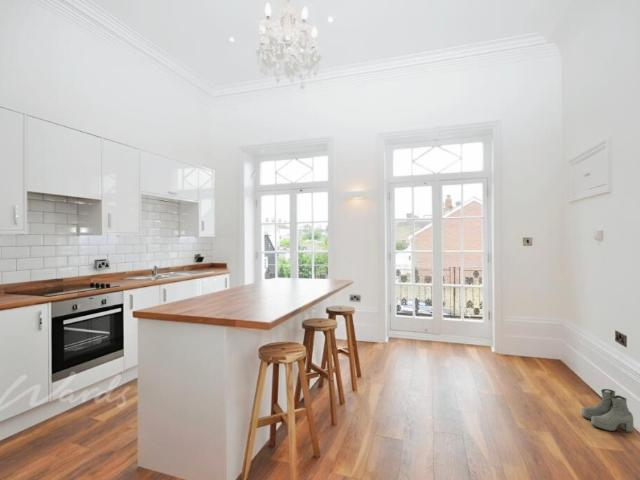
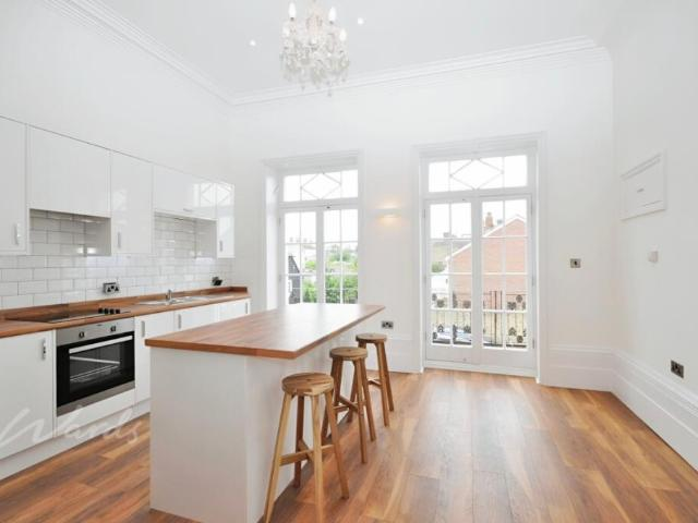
- boots [581,388,635,433]
